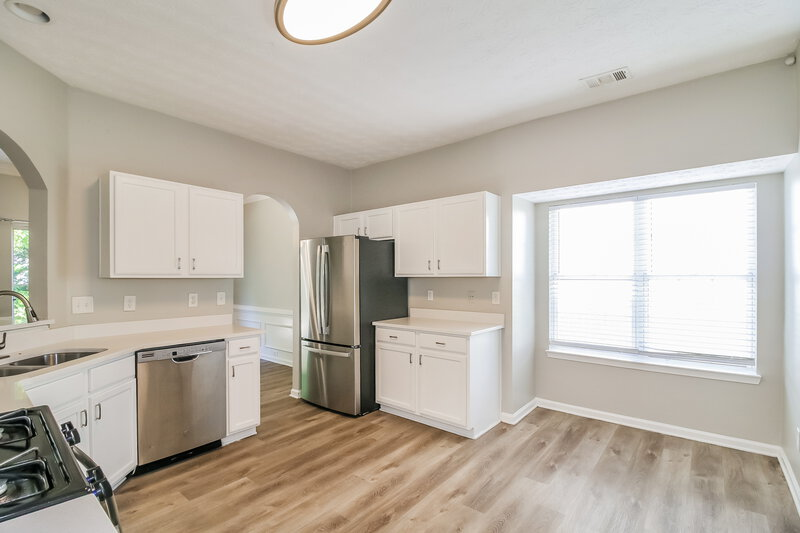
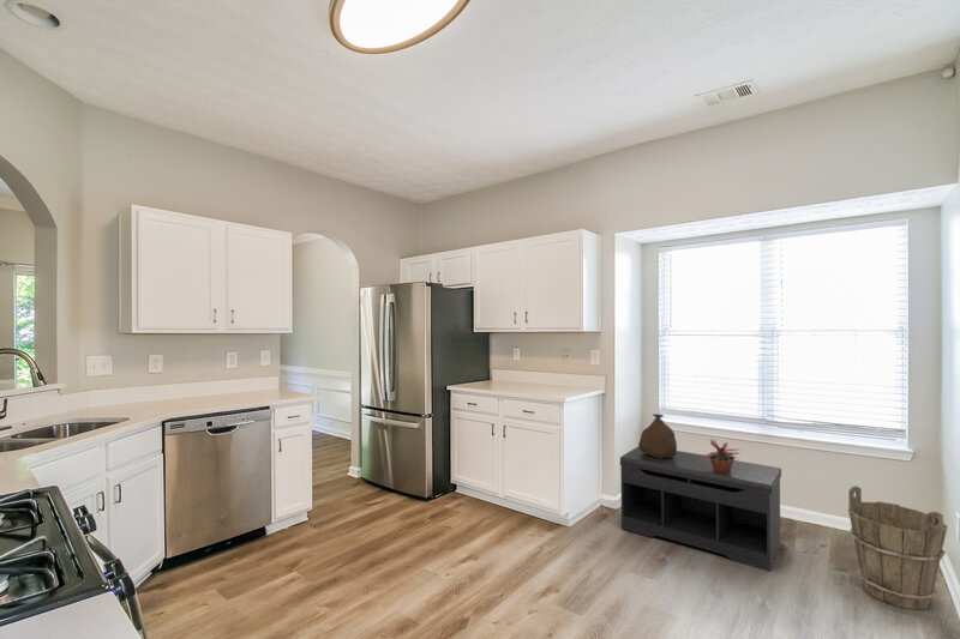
+ bucket [847,484,948,611]
+ bag [637,412,678,458]
+ bench [619,446,782,573]
+ potted plant [700,438,740,472]
